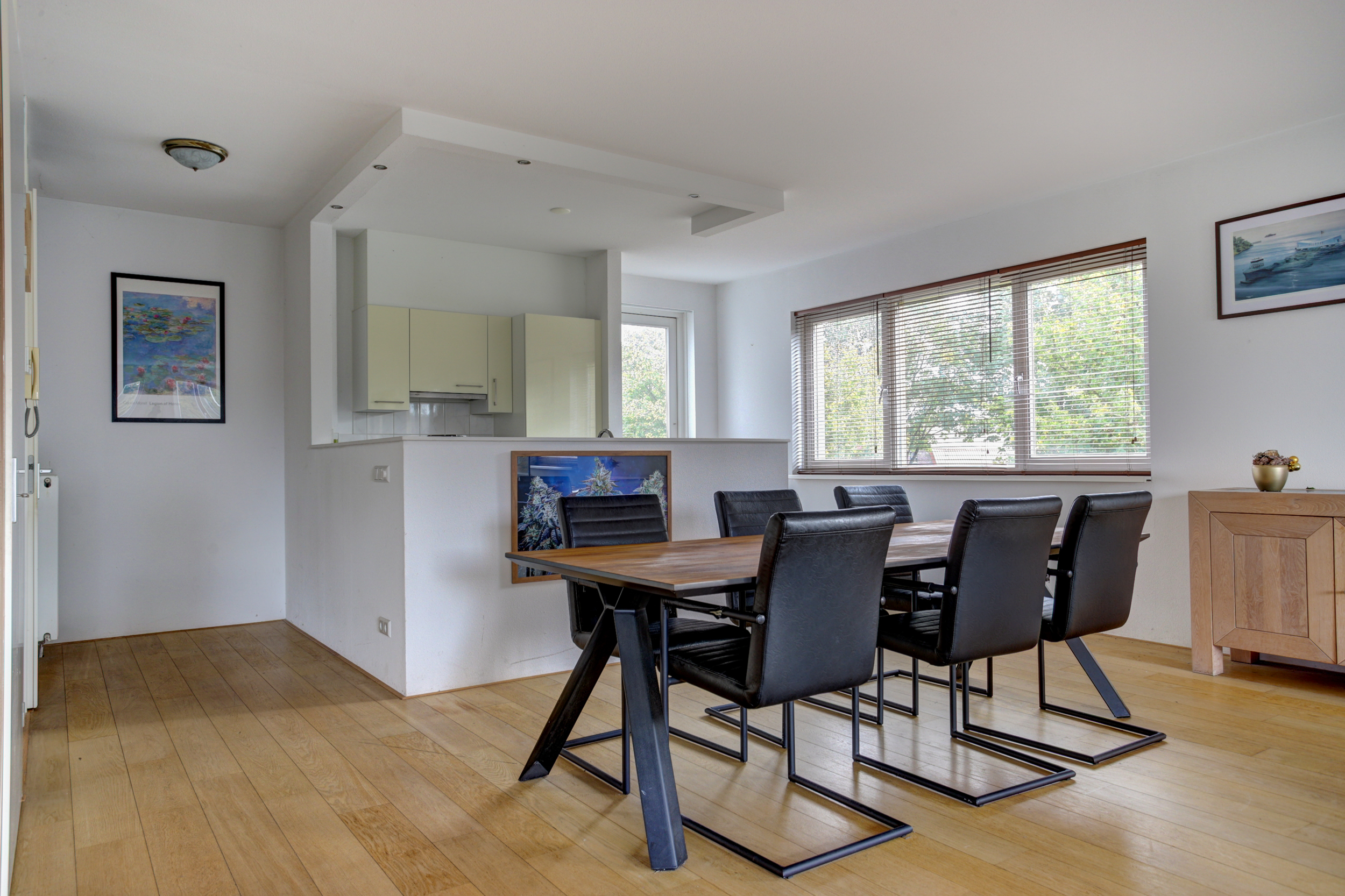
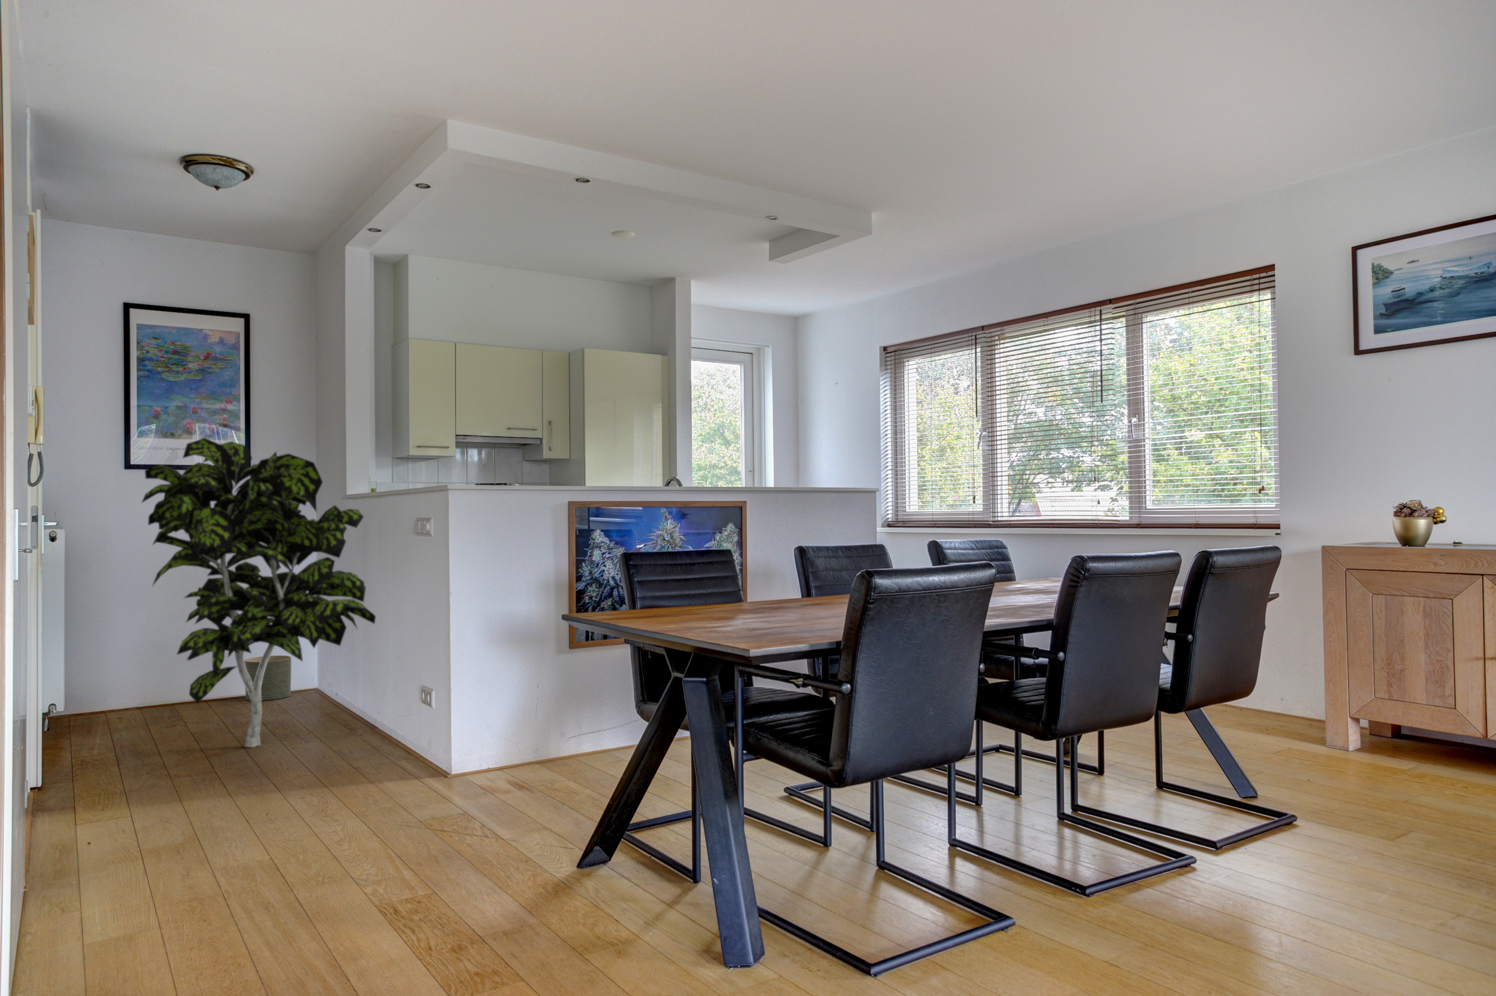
+ planter [245,655,293,701]
+ indoor plant [140,438,376,748]
